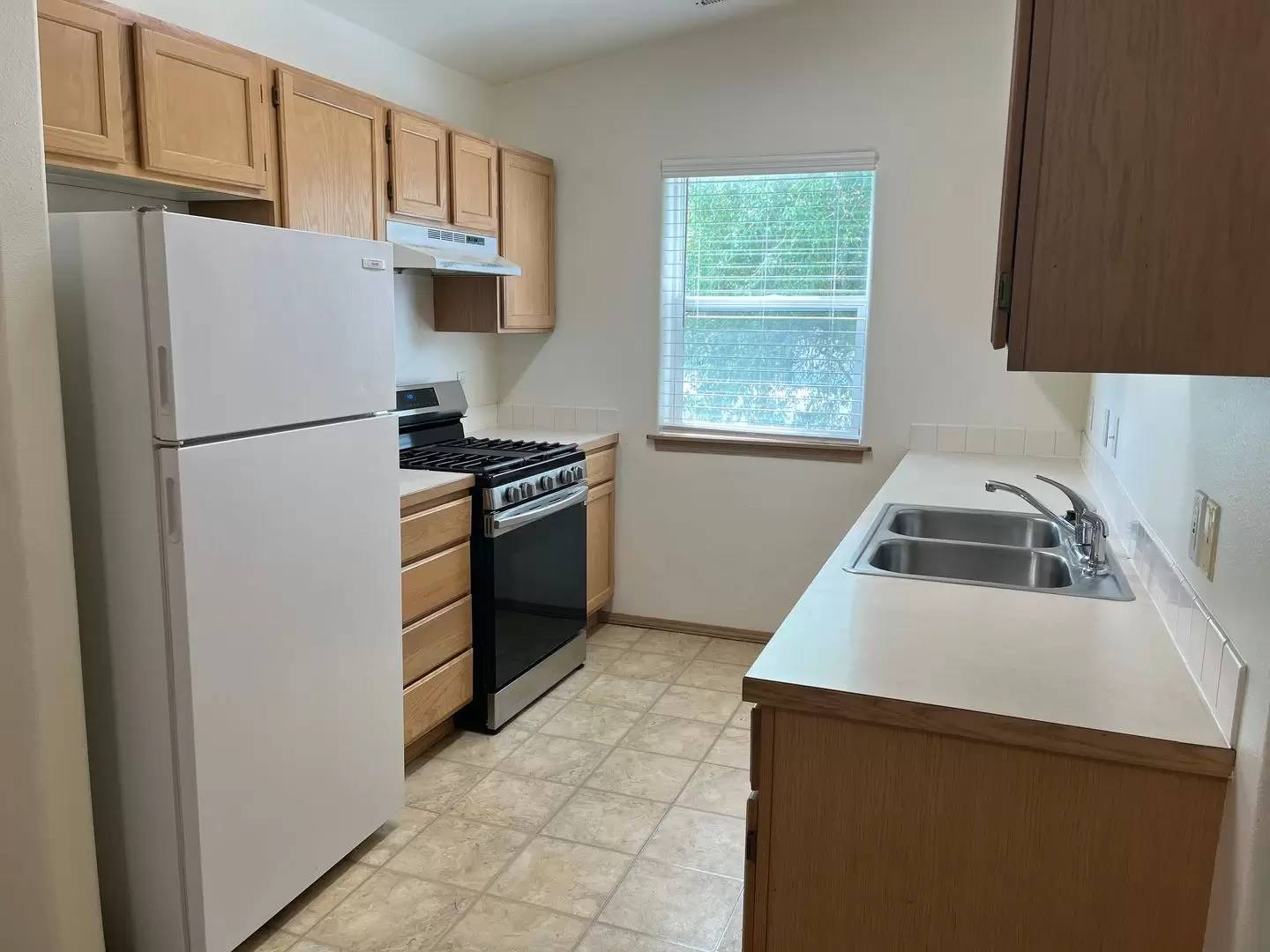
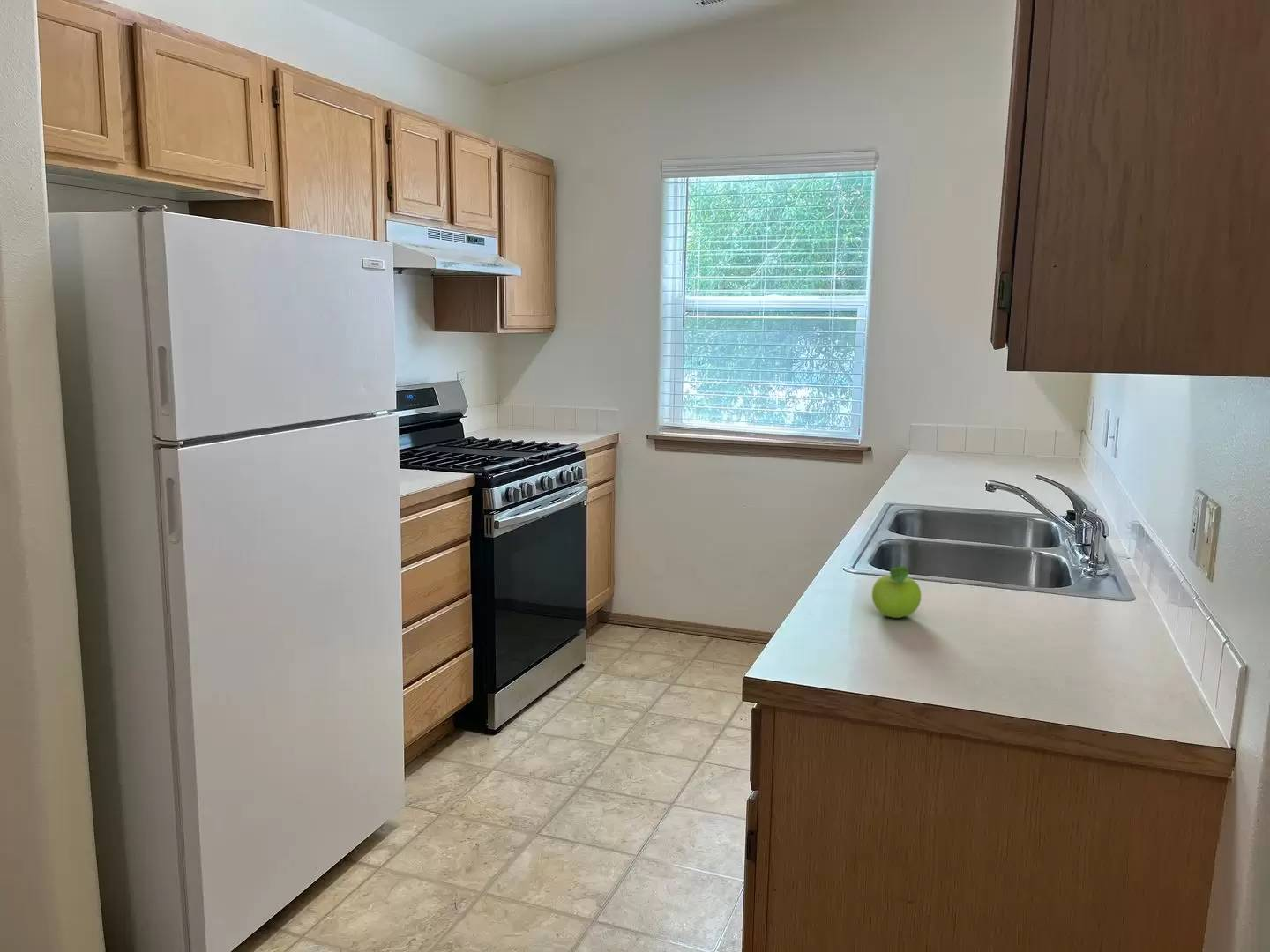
+ fruit [871,564,922,619]
